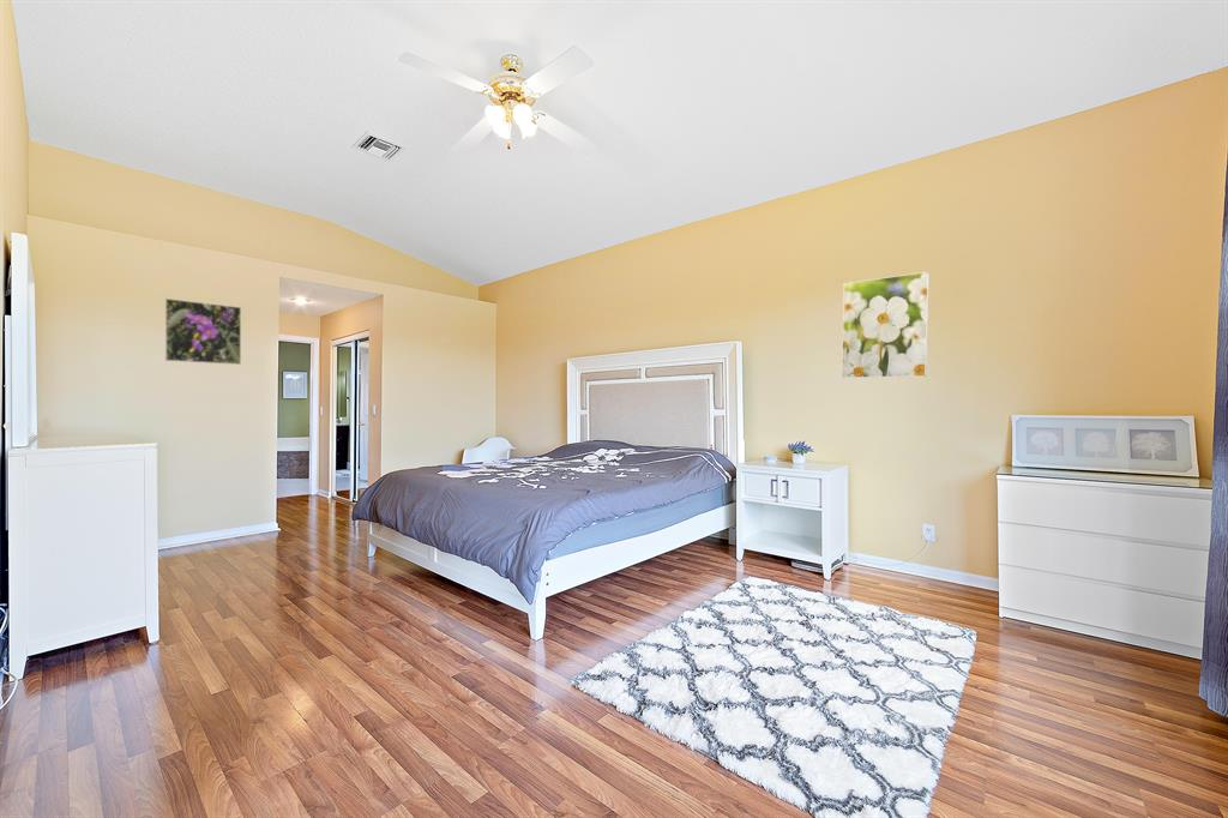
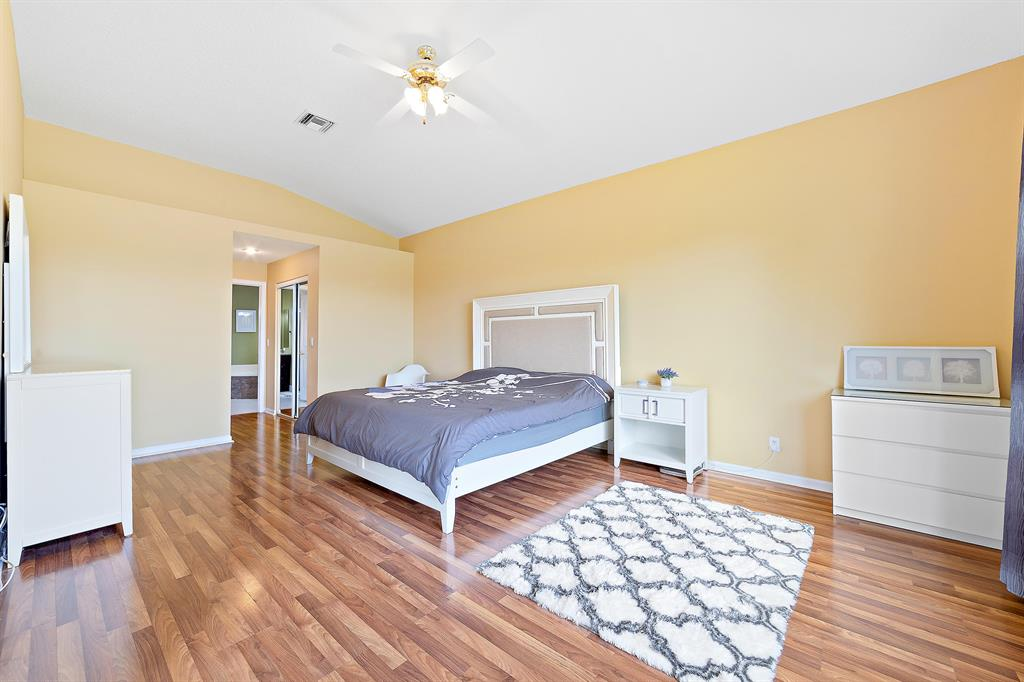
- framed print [164,297,242,366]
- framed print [841,271,931,379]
